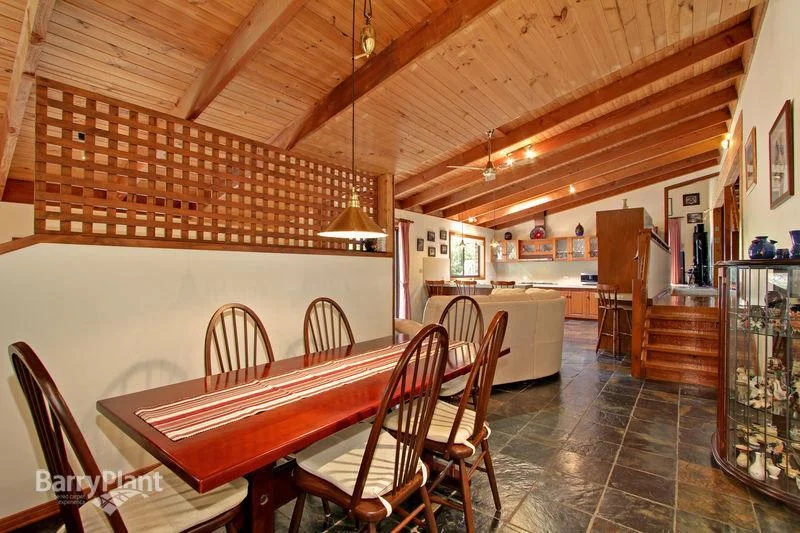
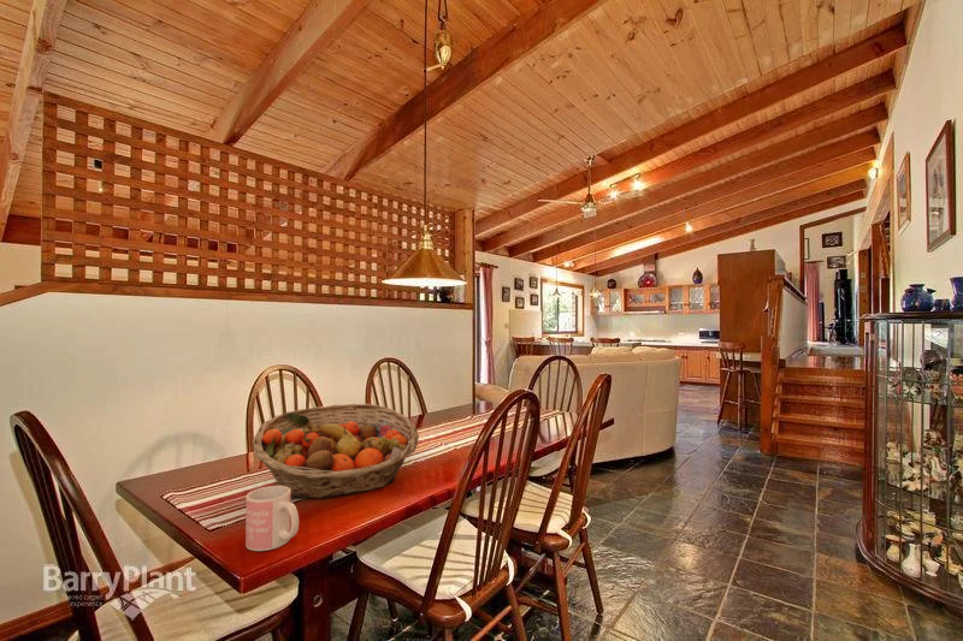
+ fruit basket [252,403,420,500]
+ mug [244,485,300,552]
